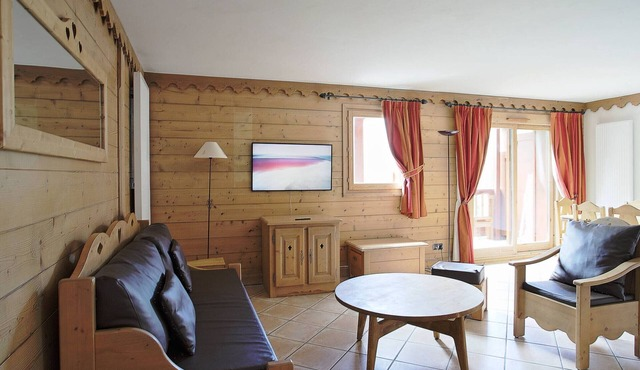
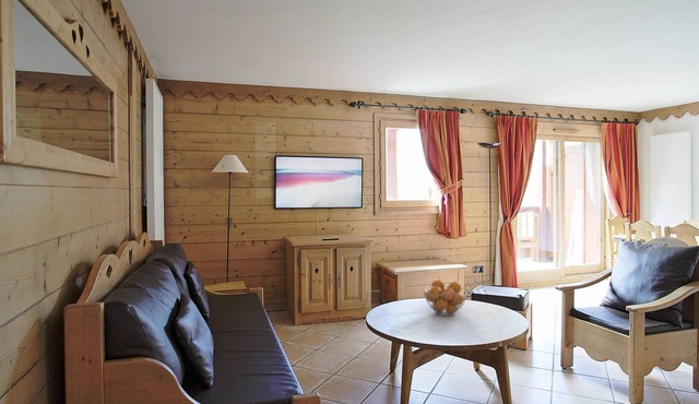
+ fruit basket [422,278,470,317]
